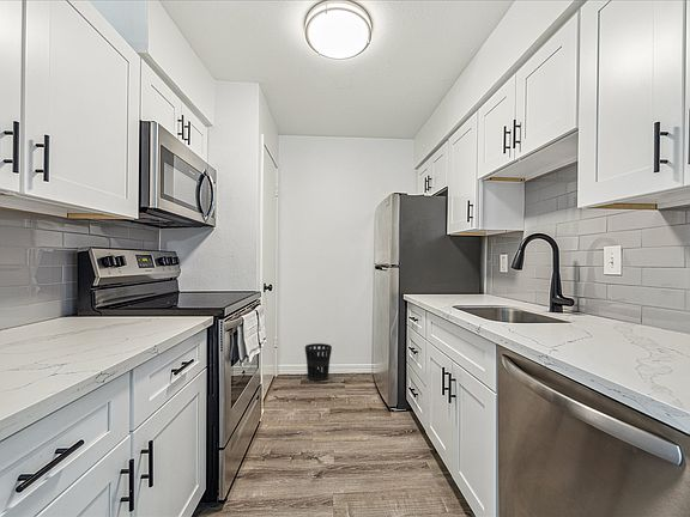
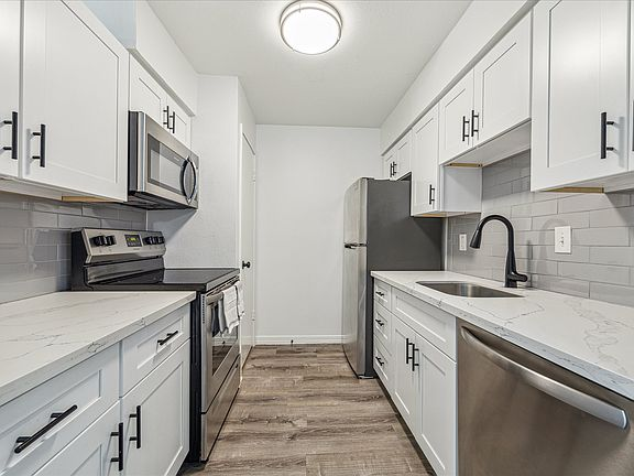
- wastebasket [304,342,333,382]
